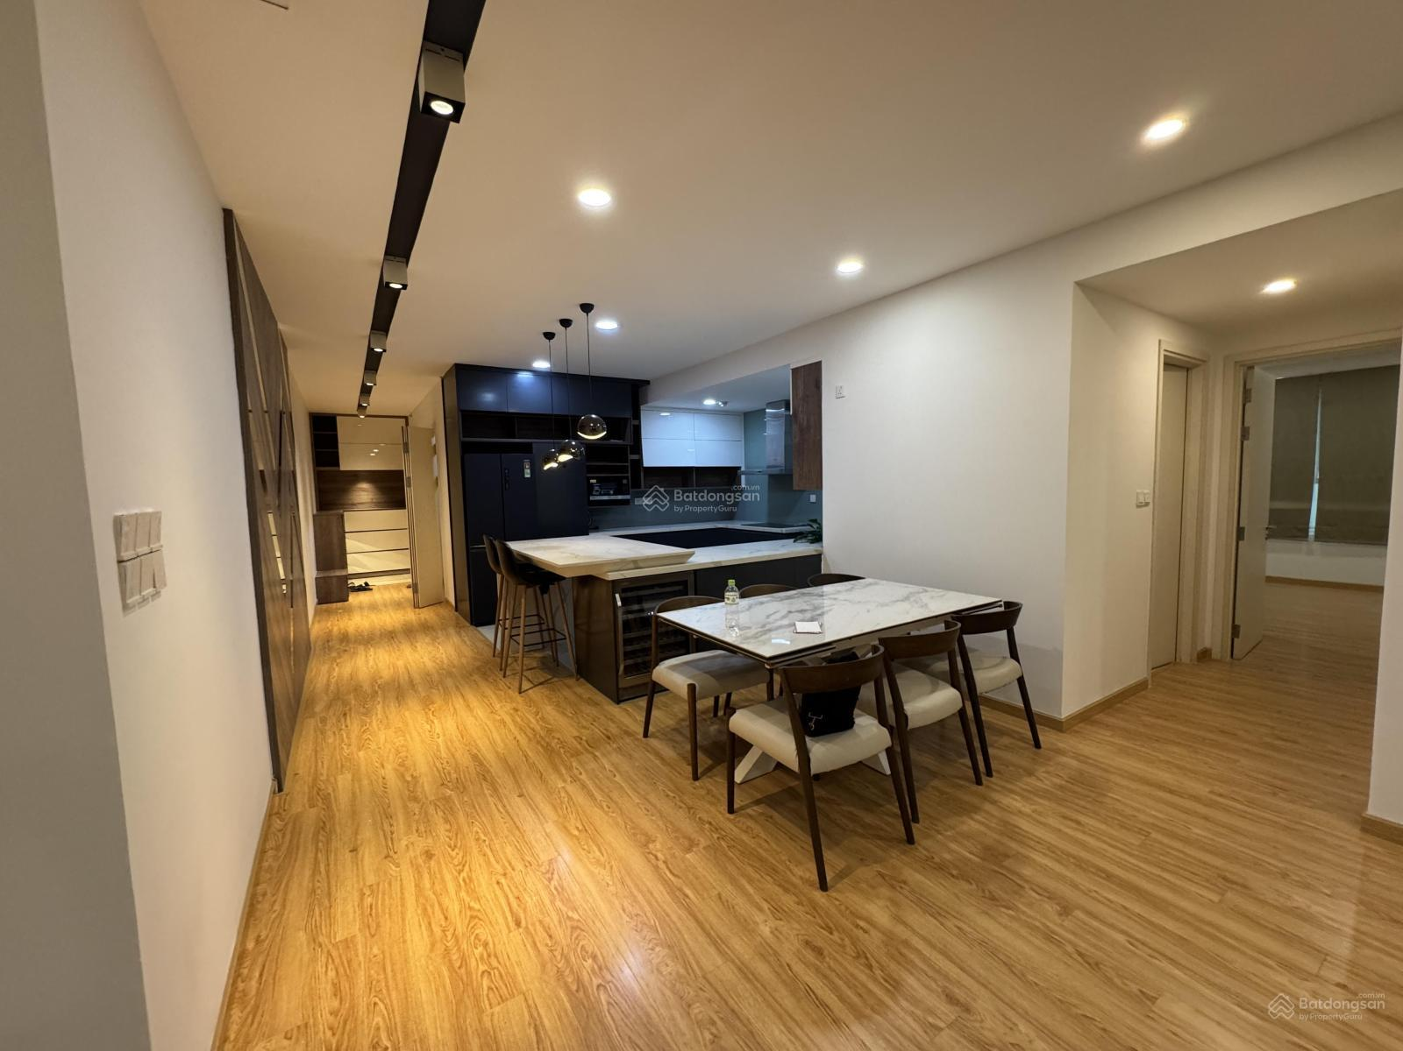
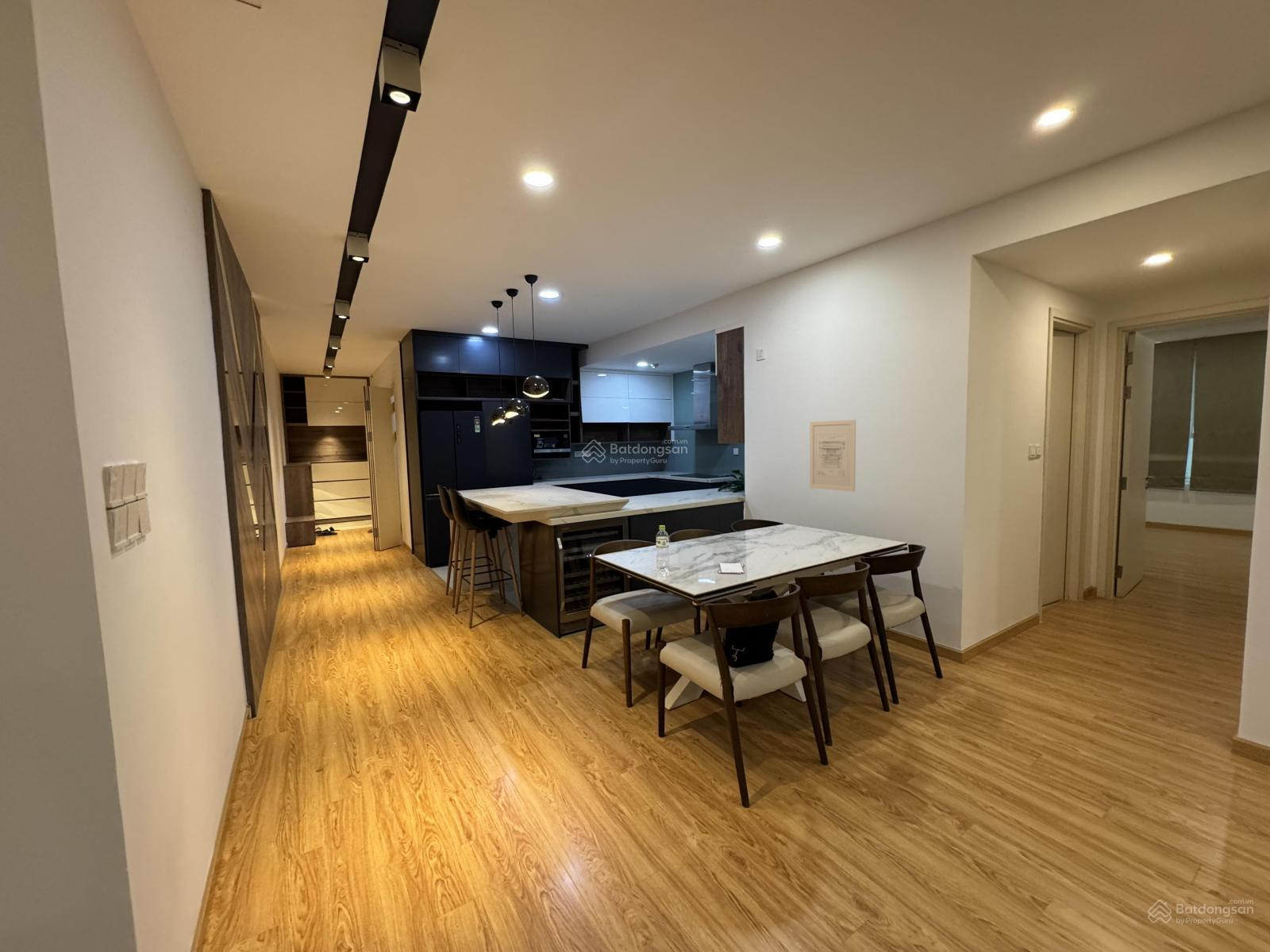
+ wall art [809,419,856,493]
